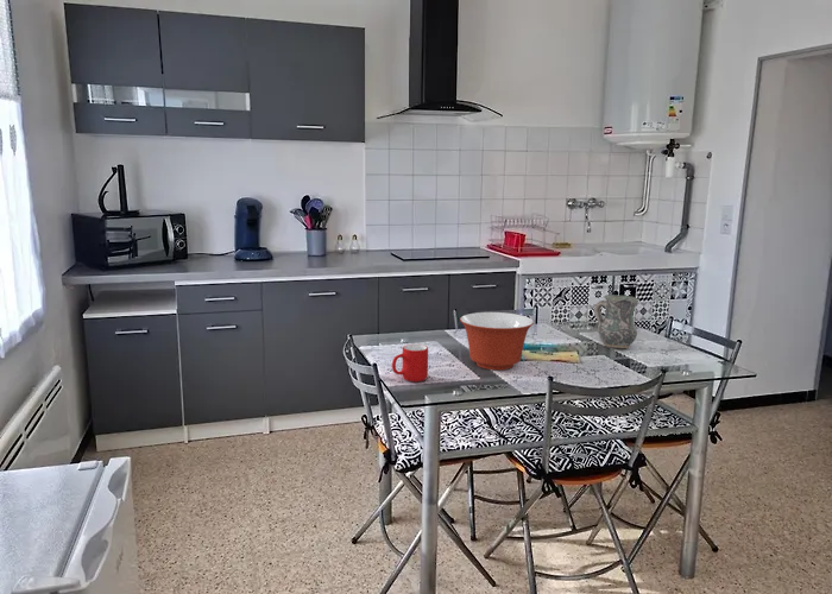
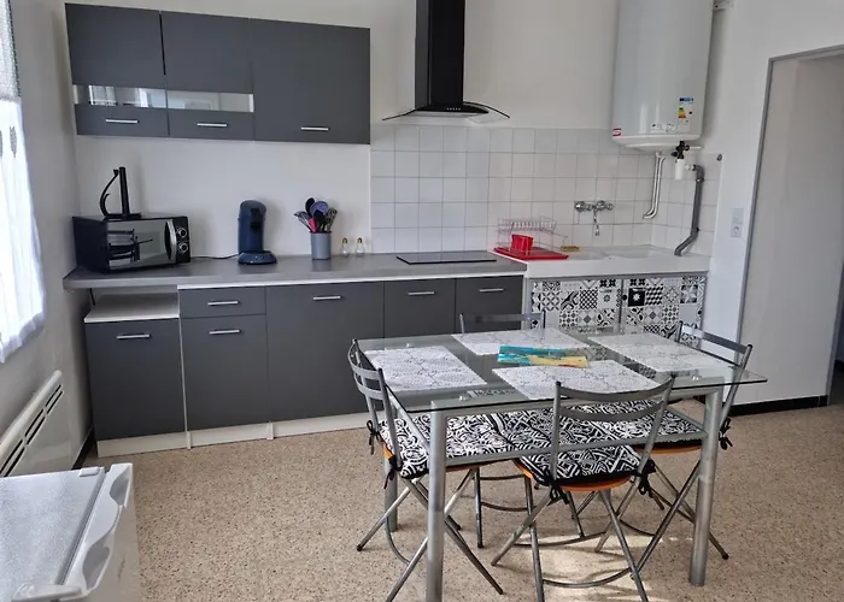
- mixing bowl [459,311,535,371]
- pitcher [593,293,639,349]
- cup [391,343,429,383]
